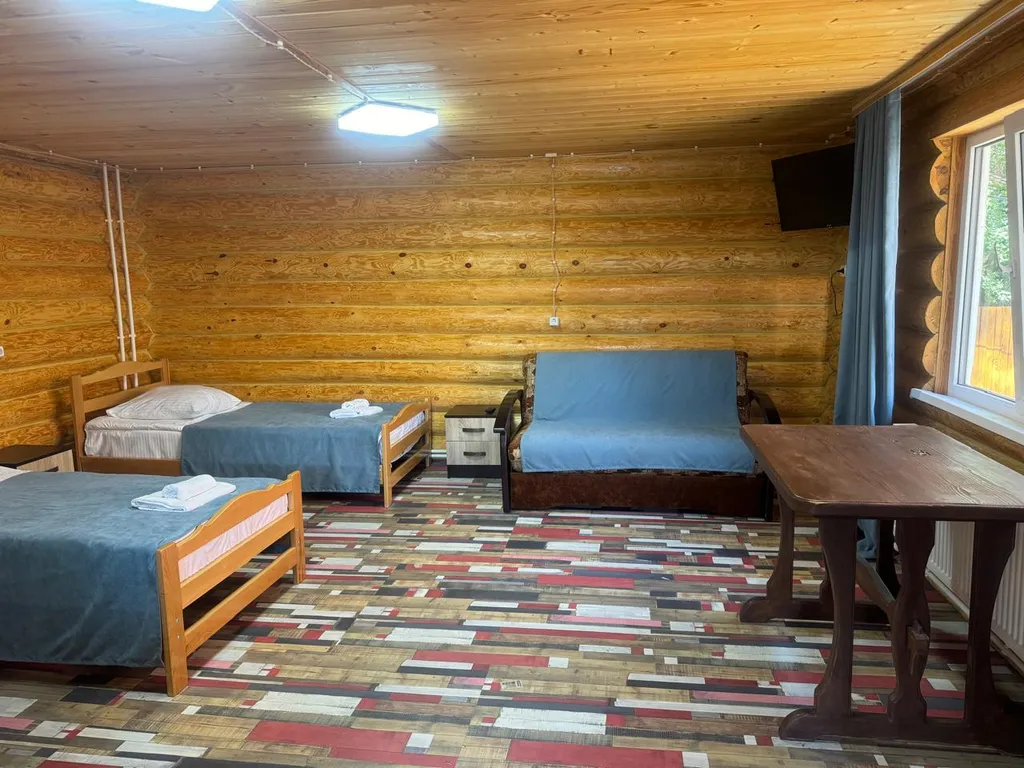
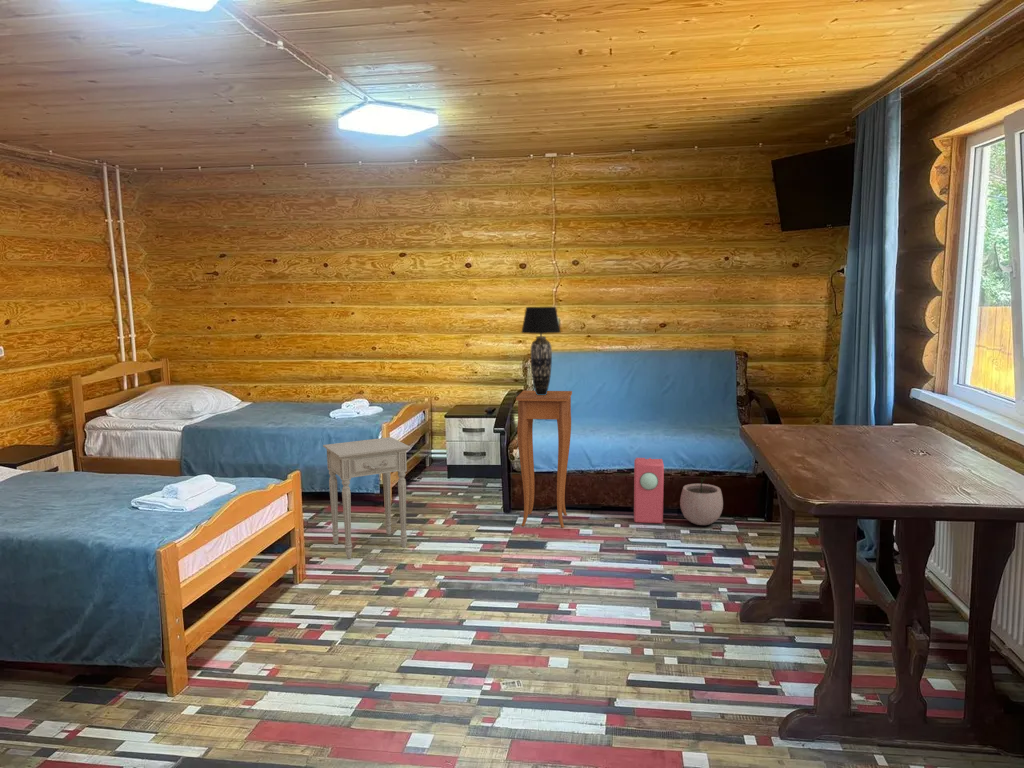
+ nightstand [322,436,412,559]
+ table lamp [520,306,562,395]
+ plant pot [679,473,724,526]
+ side table [515,390,573,529]
+ speaker [633,457,665,524]
